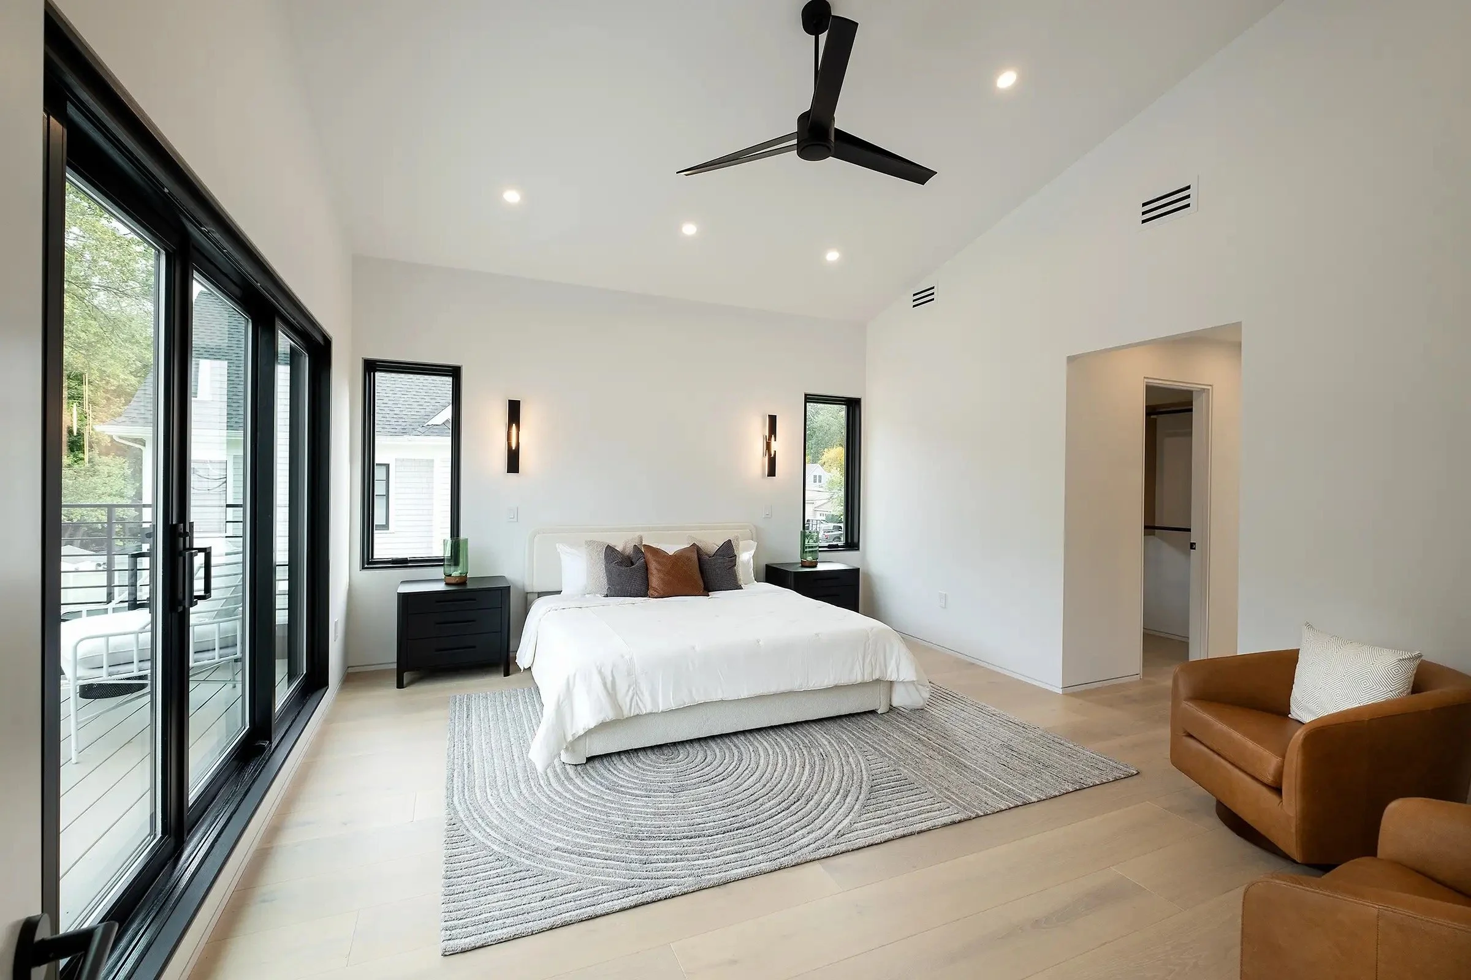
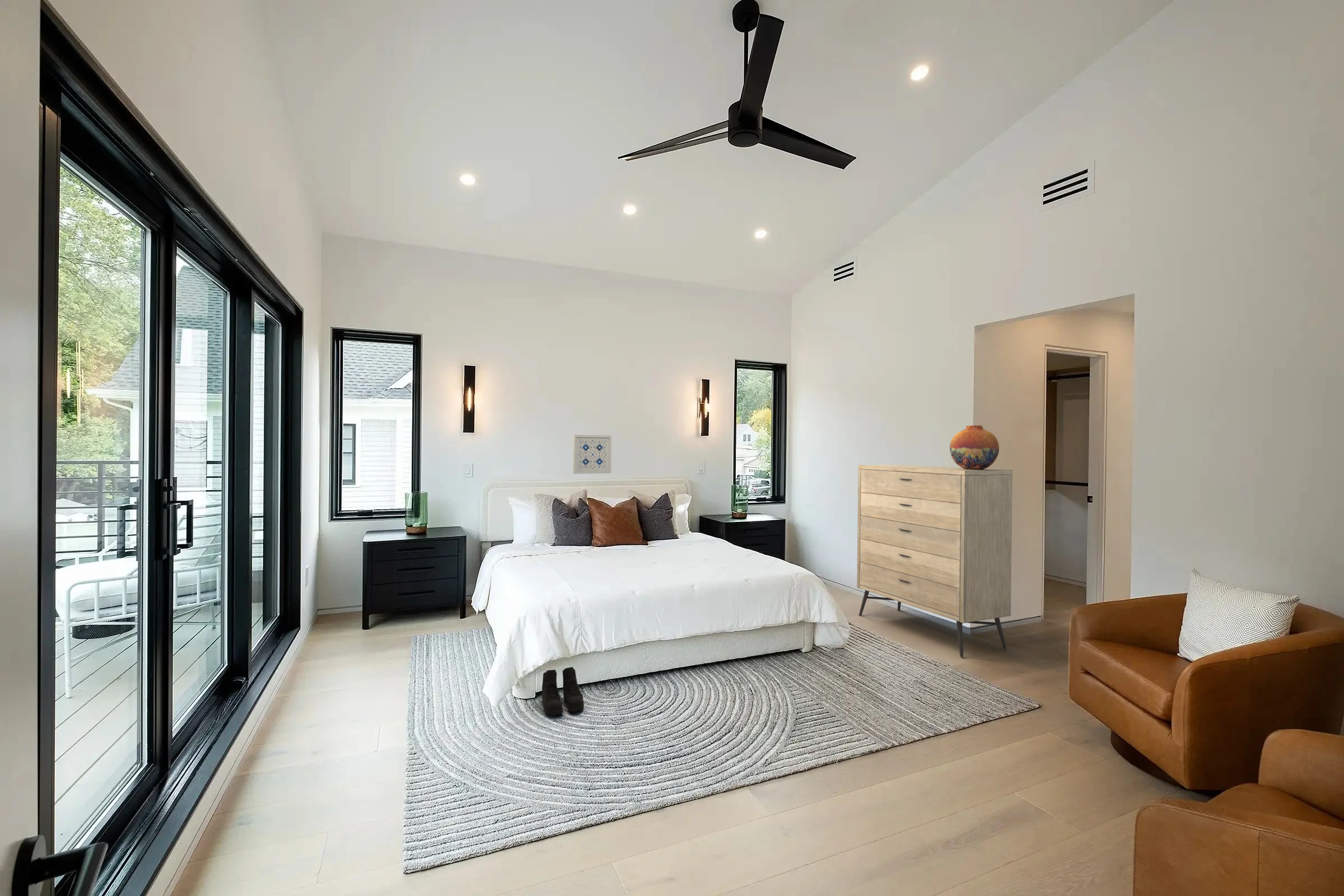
+ boots [542,666,585,716]
+ dresser [856,464,1013,657]
+ wall art [573,434,612,474]
+ vase [949,425,1000,470]
